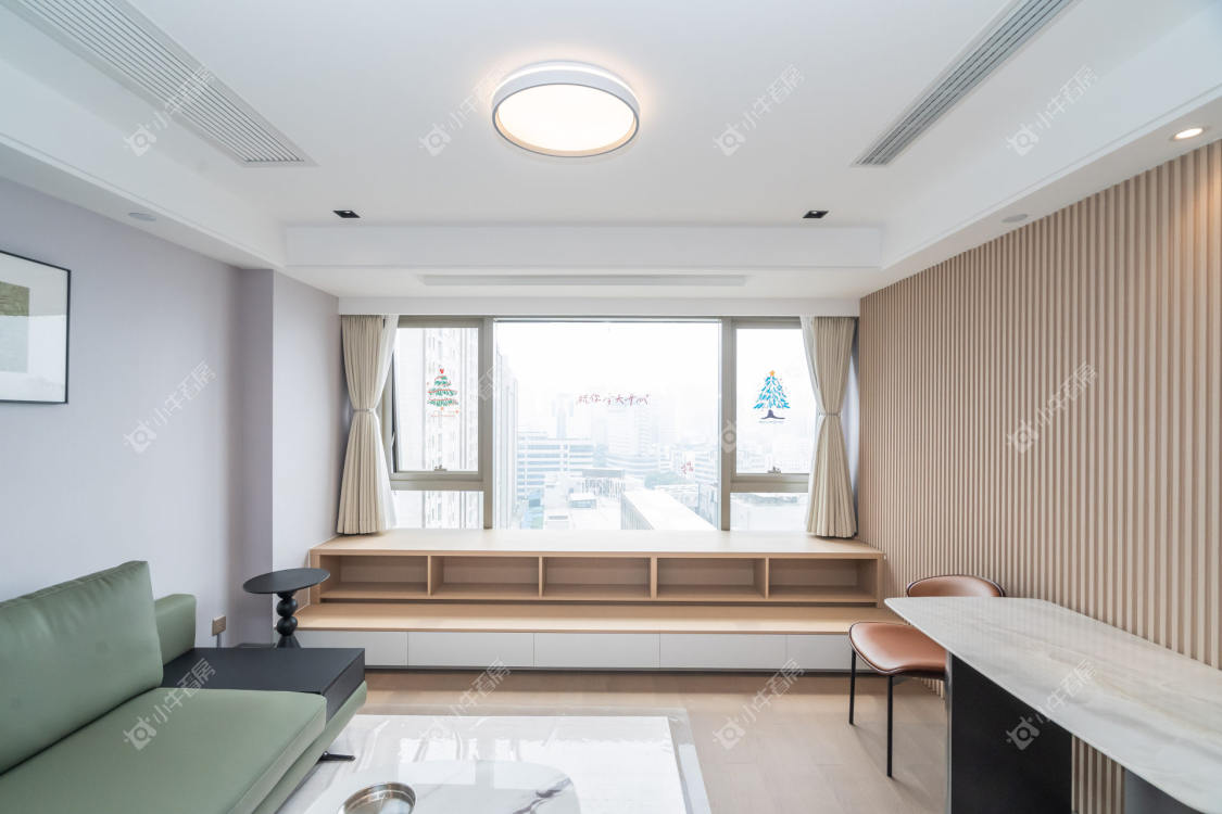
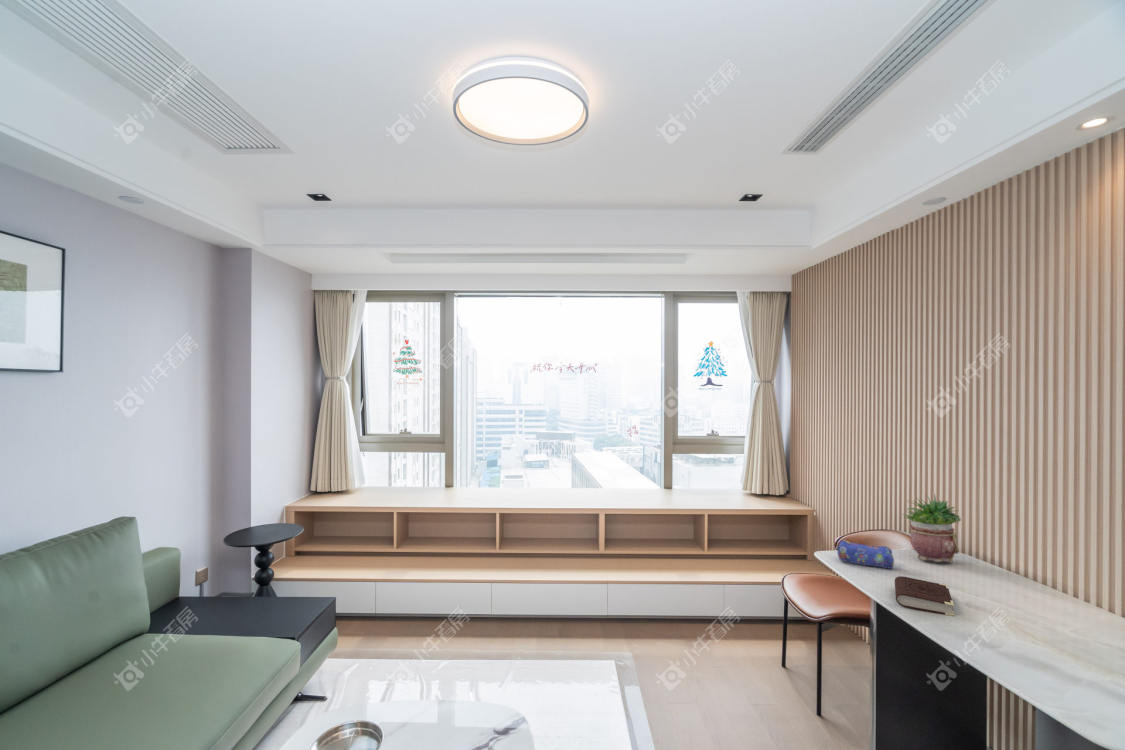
+ pencil case [835,539,895,570]
+ potted plant [901,492,962,564]
+ book [894,575,955,617]
